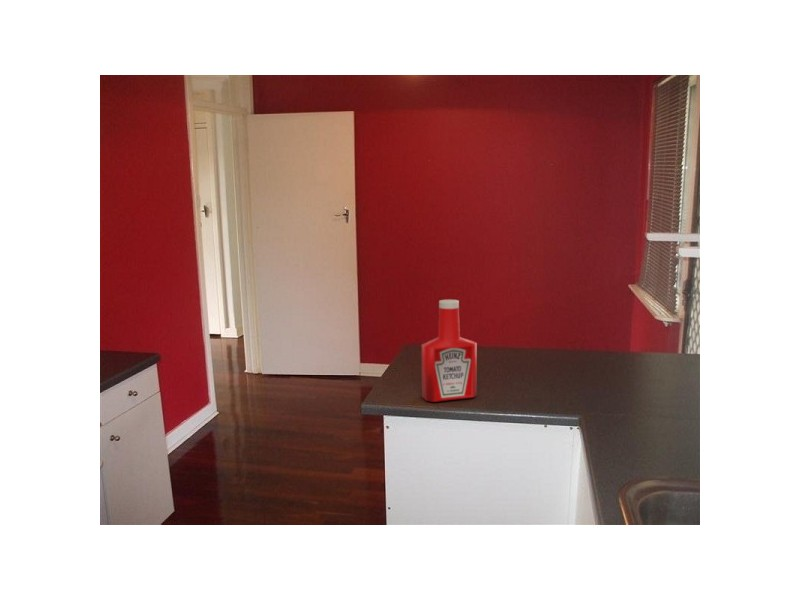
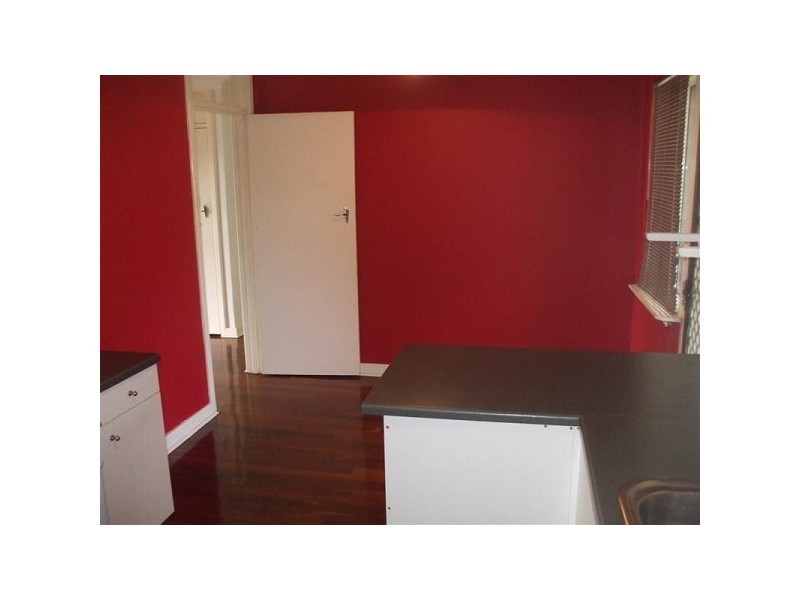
- soap bottle [420,299,478,403]
